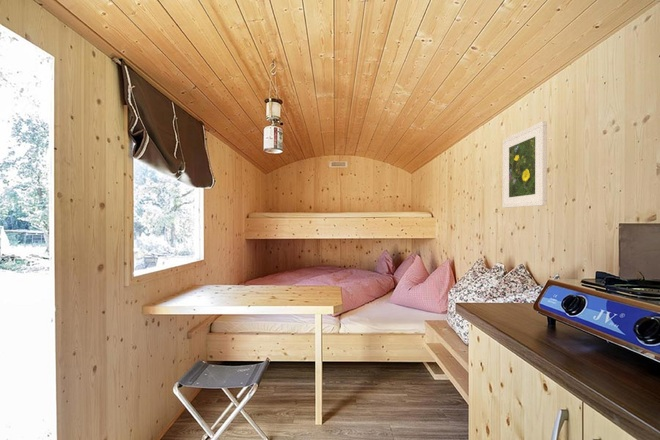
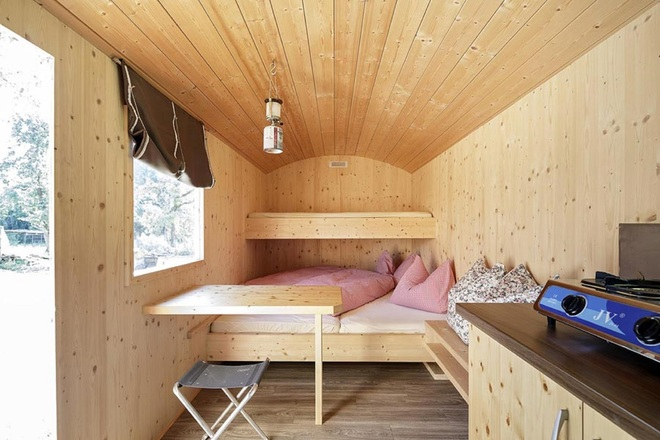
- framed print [502,120,548,209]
